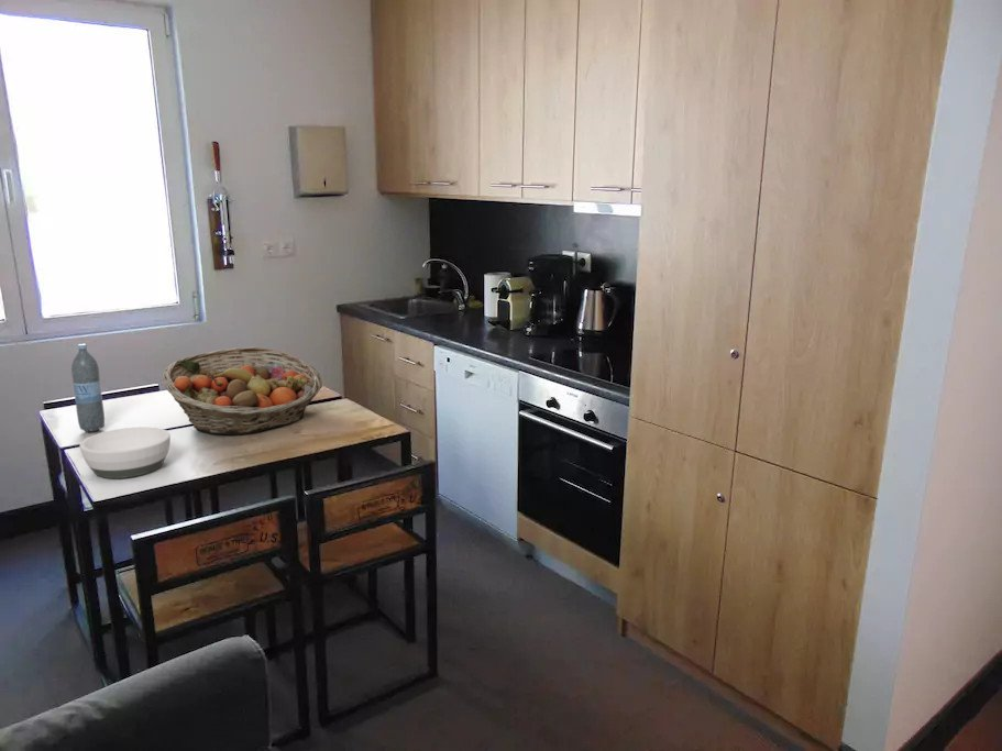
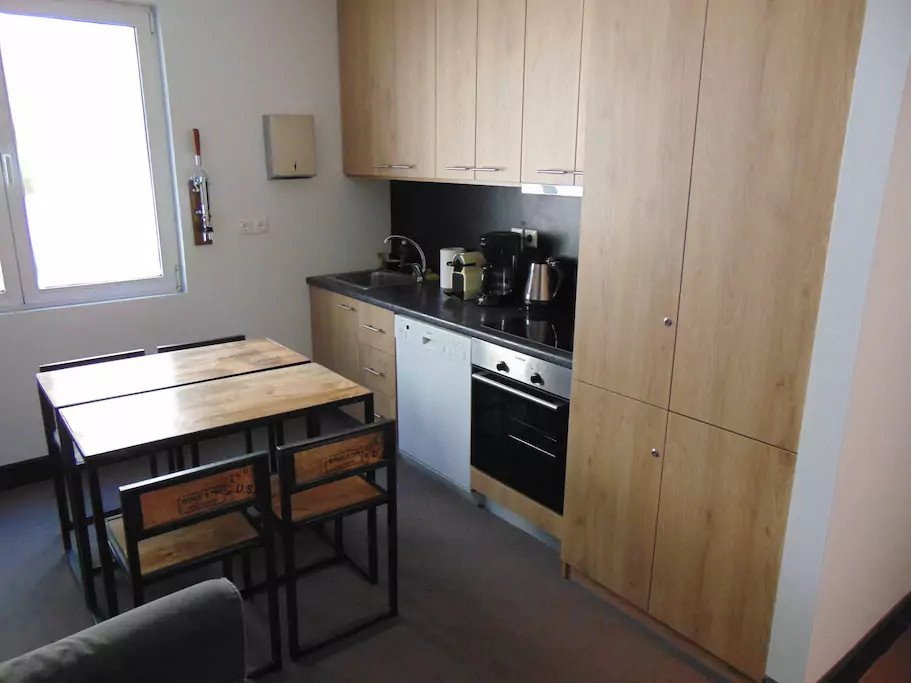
- bowl [78,426,172,479]
- fruit basket [162,346,323,435]
- water bottle [70,343,106,433]
